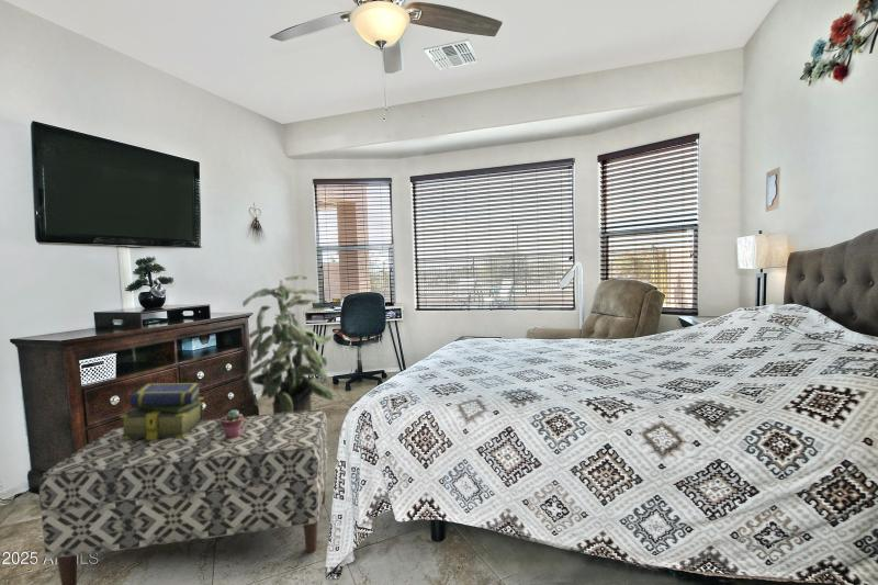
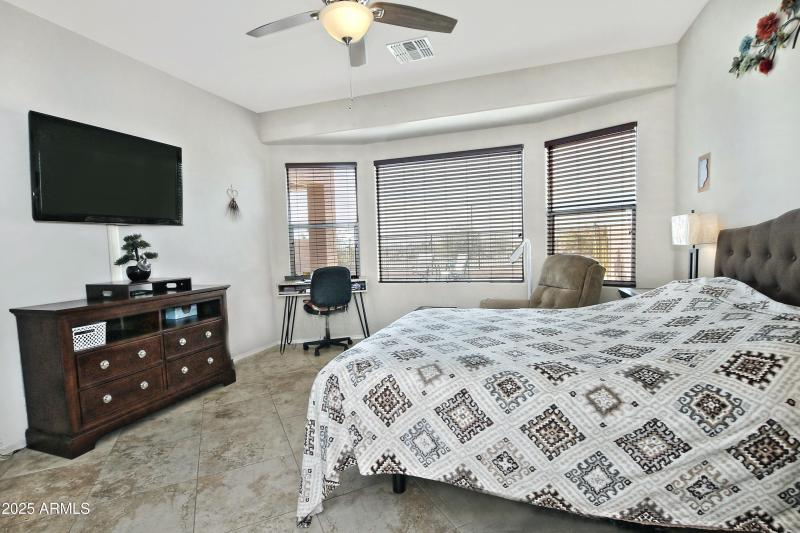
- indoor plant [241,274,335,414]
- potted succulent [221,408,244,438]
- stack of books [119,382,205,440]
- bench [38,409,329,585]
